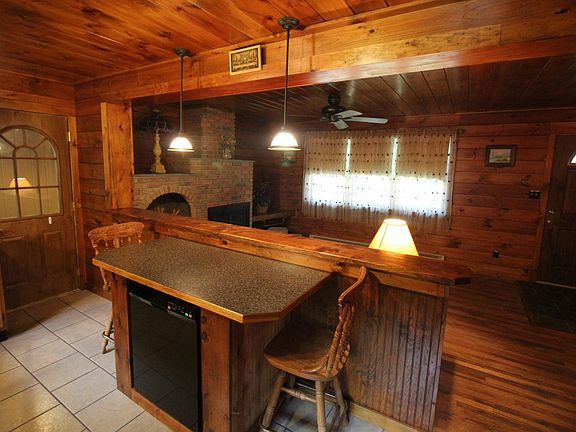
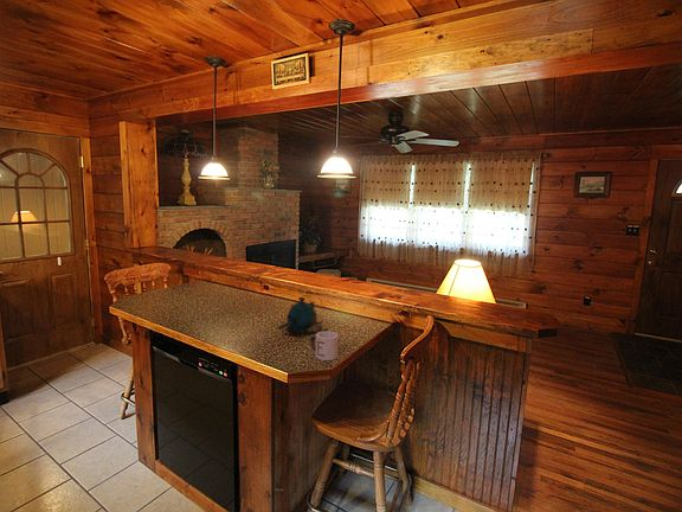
+ mug [309,331,339,361]
+ teapot [276,296,329,338]
